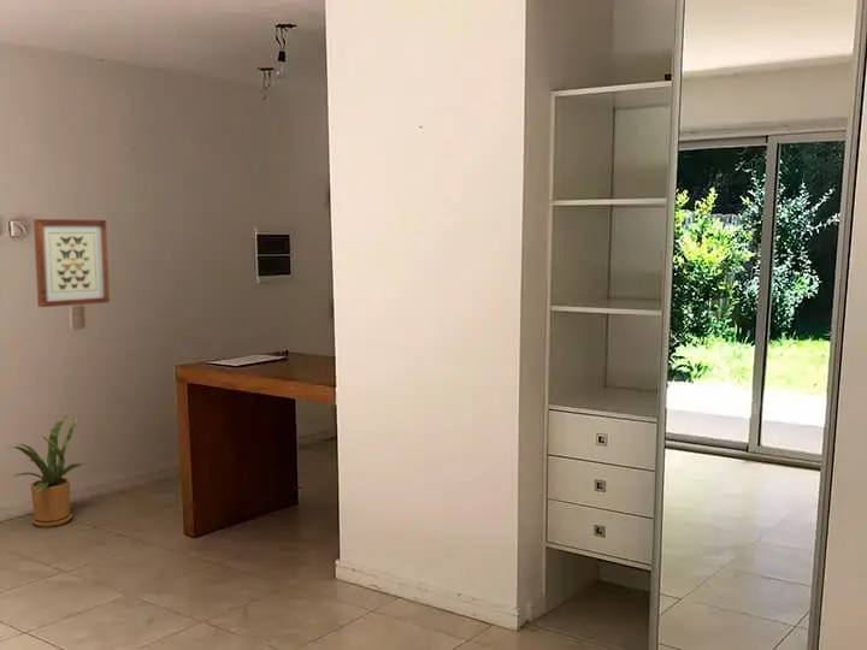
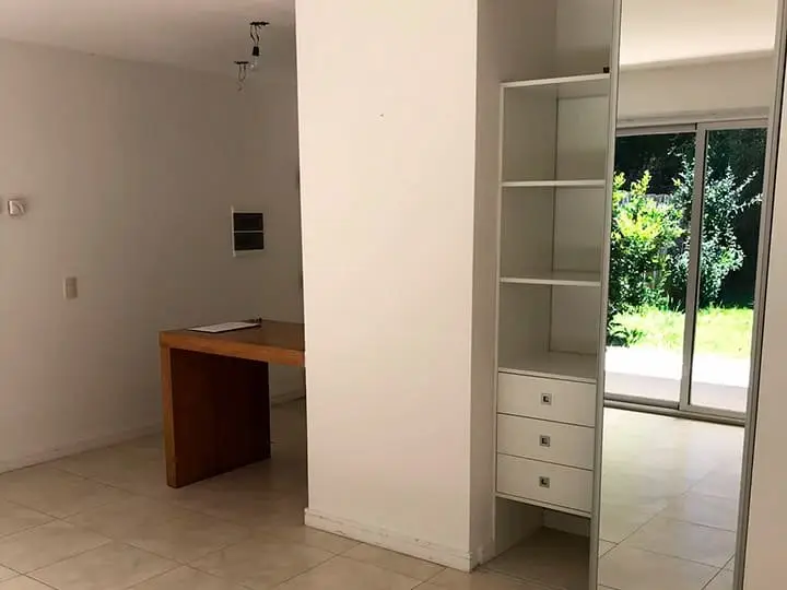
- wall art [33,218,111,308]
- house plant [5,414,88,528]
